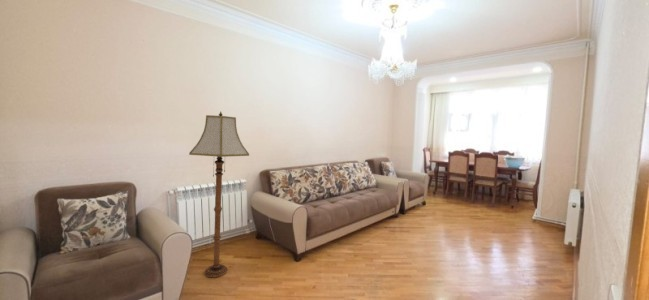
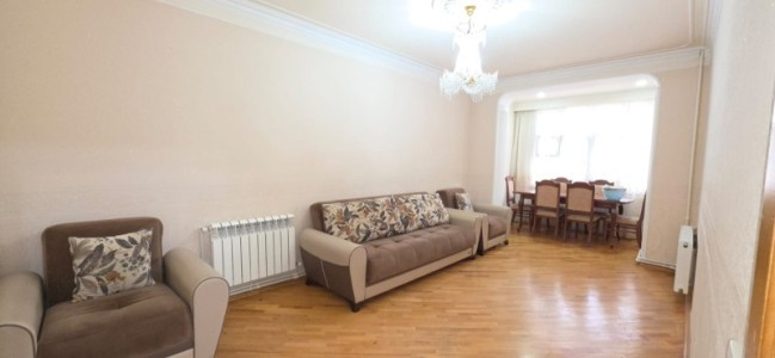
- floor lamp [188,111,250,278]
